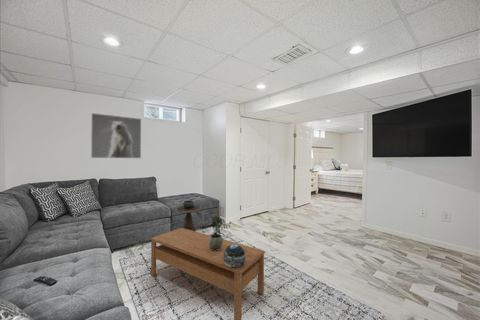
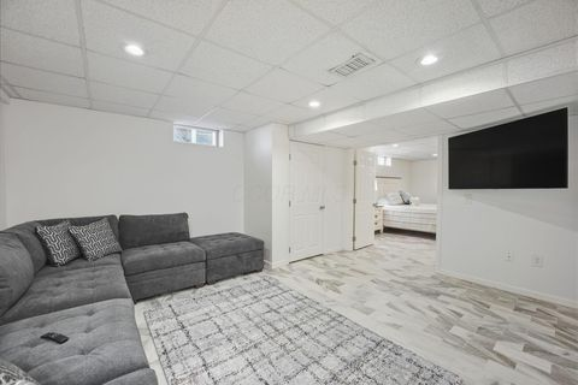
- side table [176,199,201,231]
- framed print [90,112,142,159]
- coffee table [150,227,265,320]
- decorative sphere [223,244,245,267]
- potted plant [208,213,232,251]
